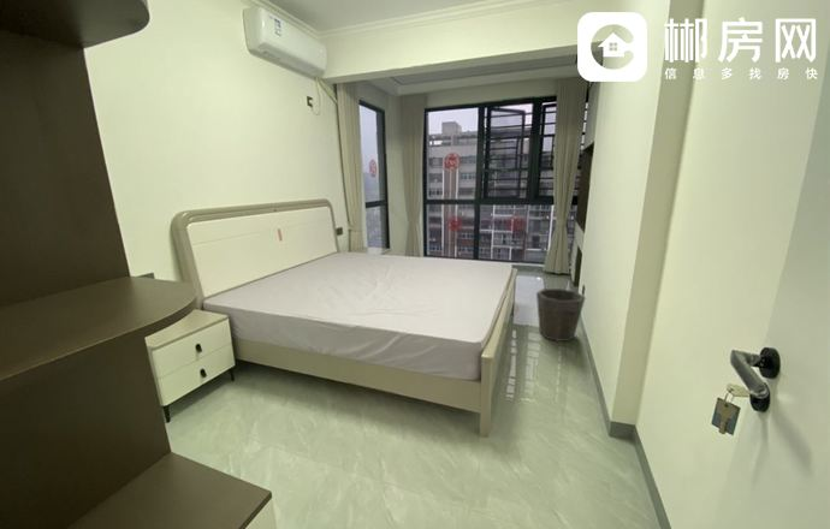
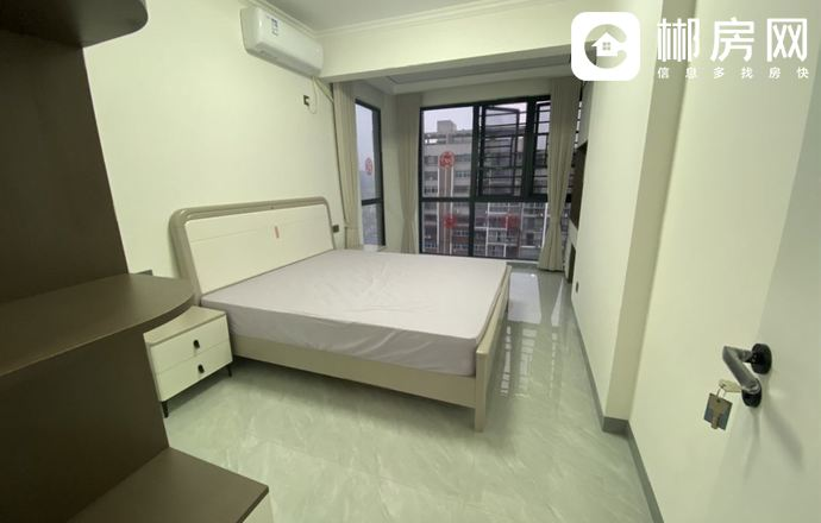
- waste bin [535,287,587,343]
